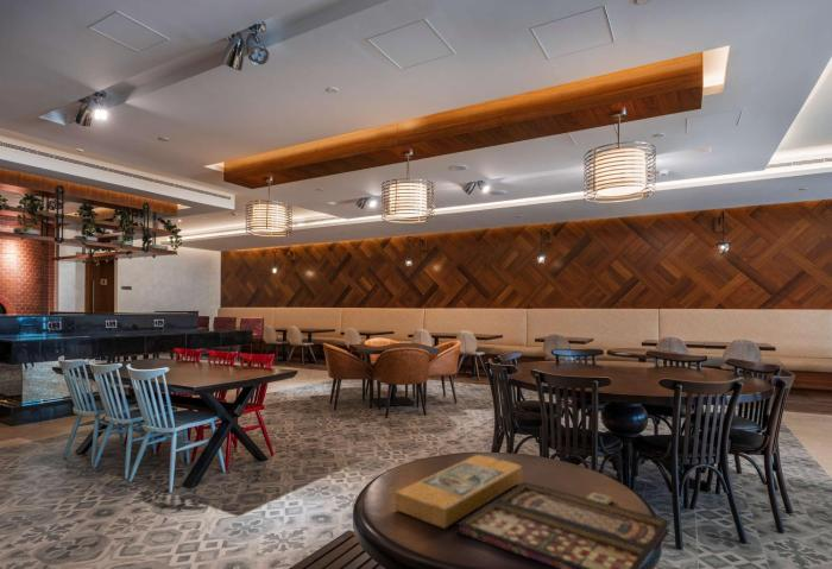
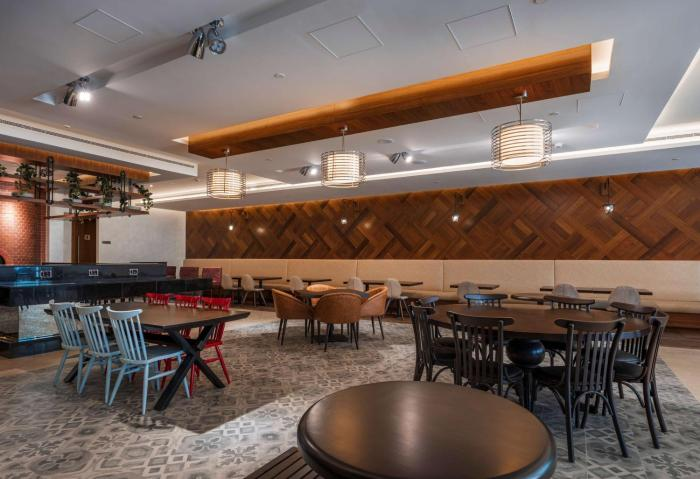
- board game [393,454,672,569]
